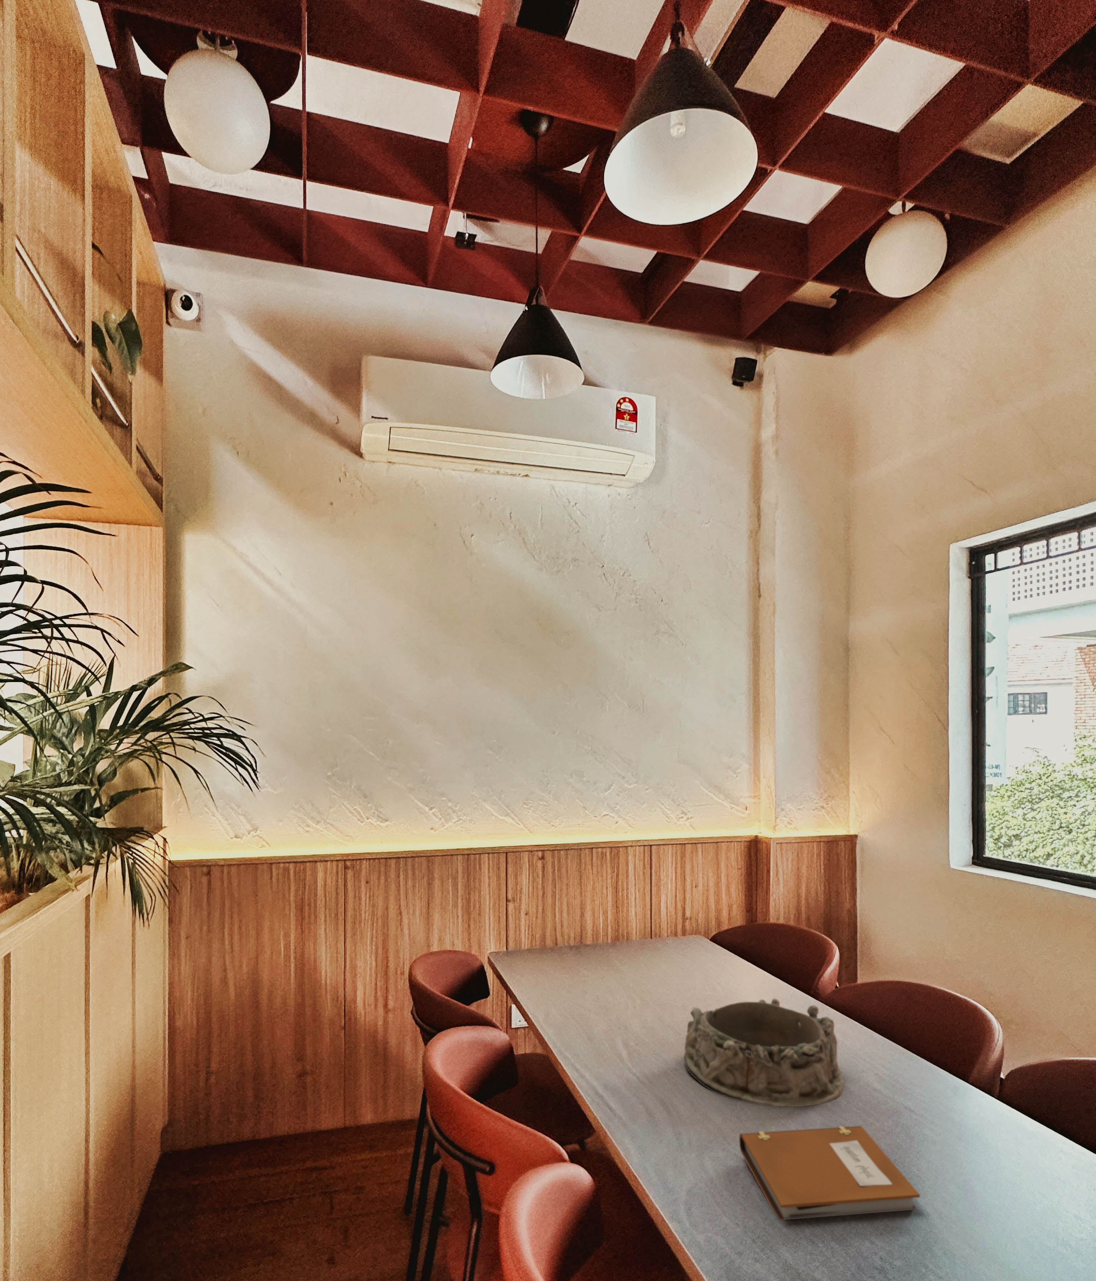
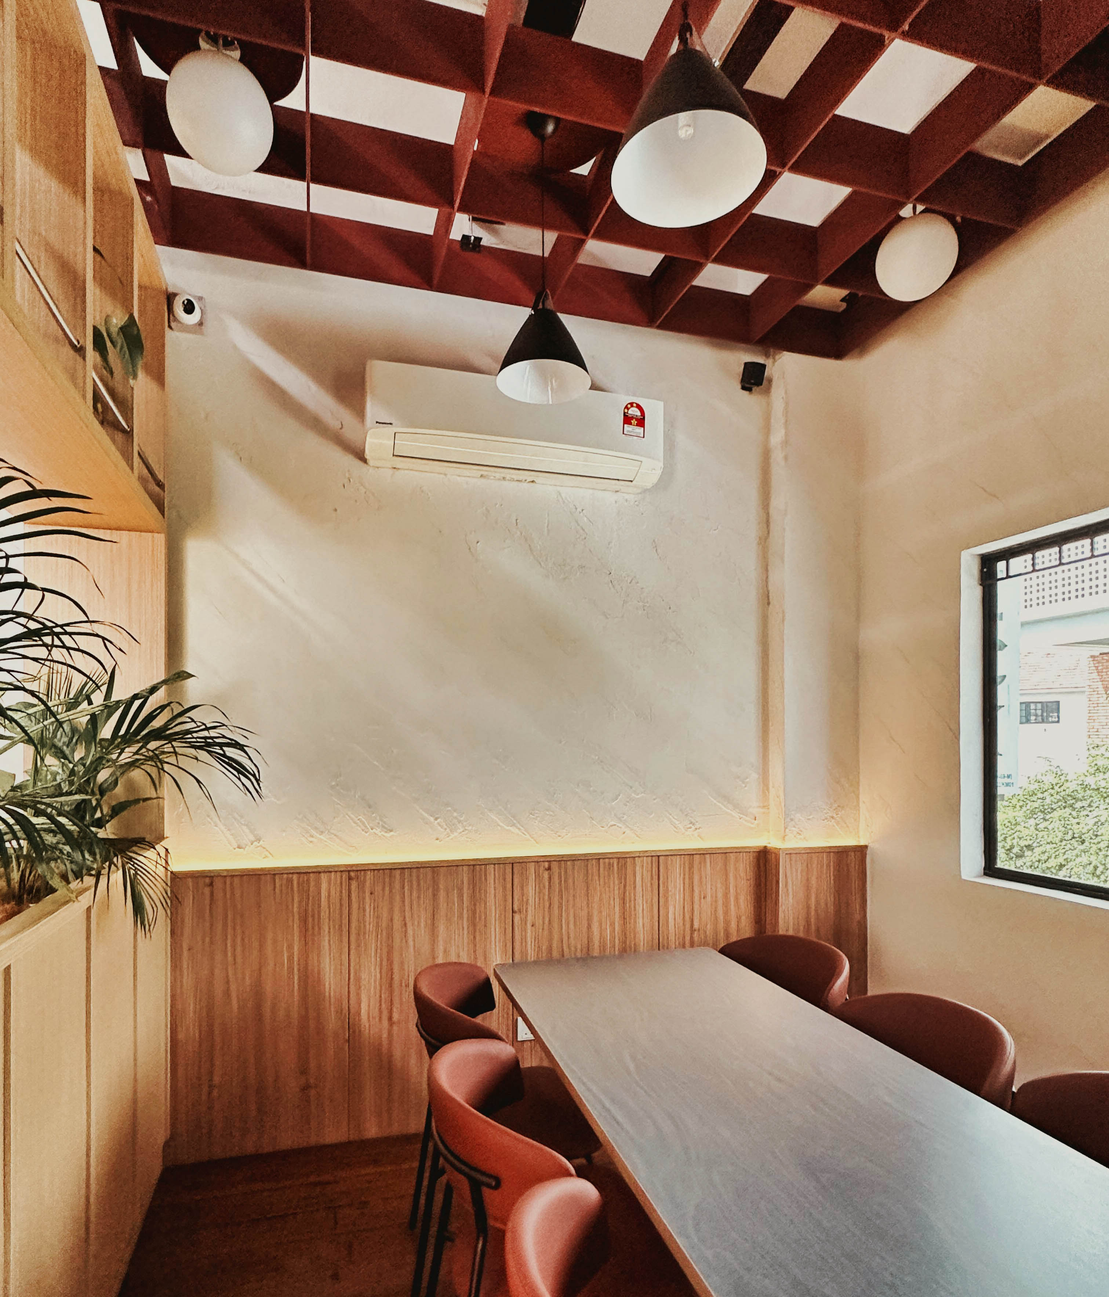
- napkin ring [684,999,845,1107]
- notebook [738,1126,921,1221]
